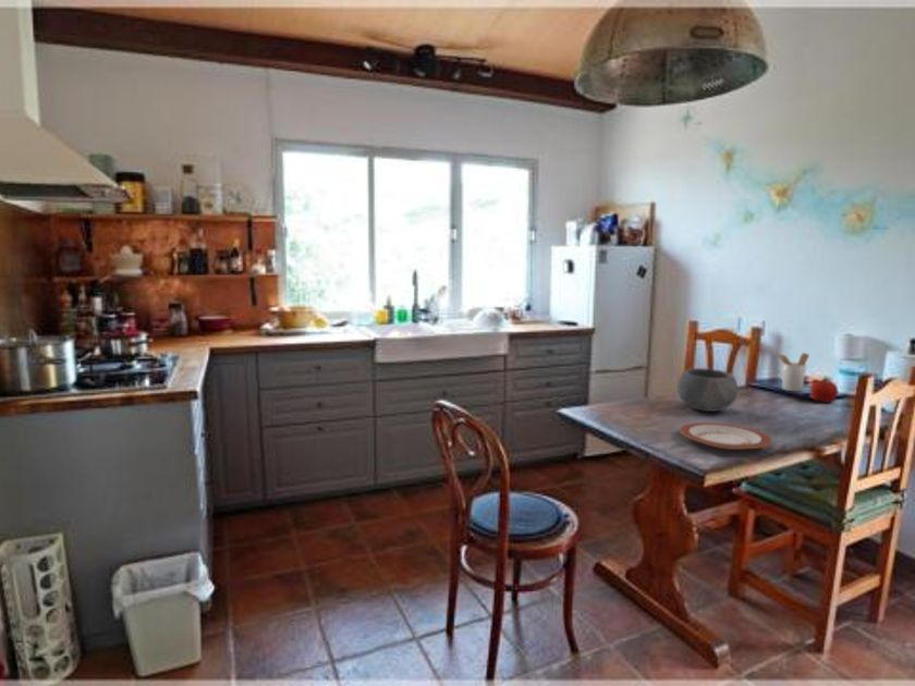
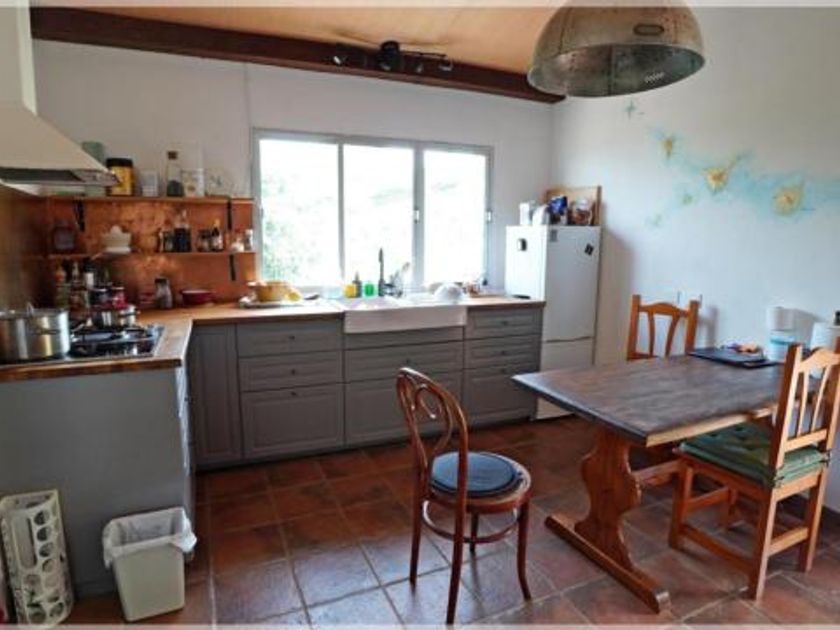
- utensil holder [774,352,810,392]
- bowl [676,367,740,413]
- plate [679,421,773,451]
- apple [809,378,839,404]
